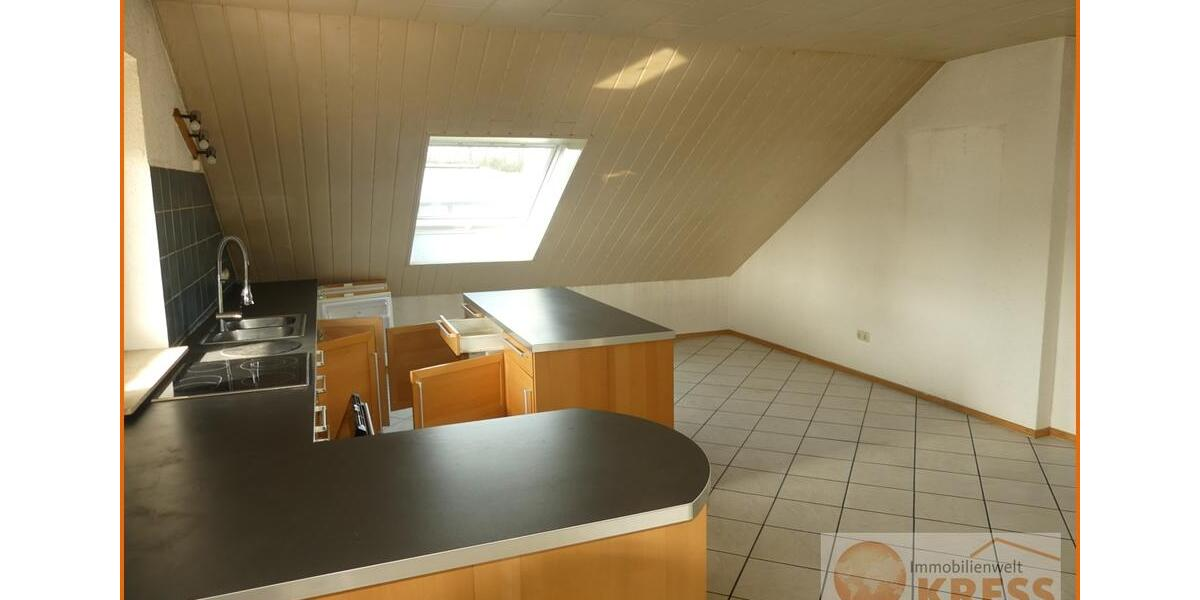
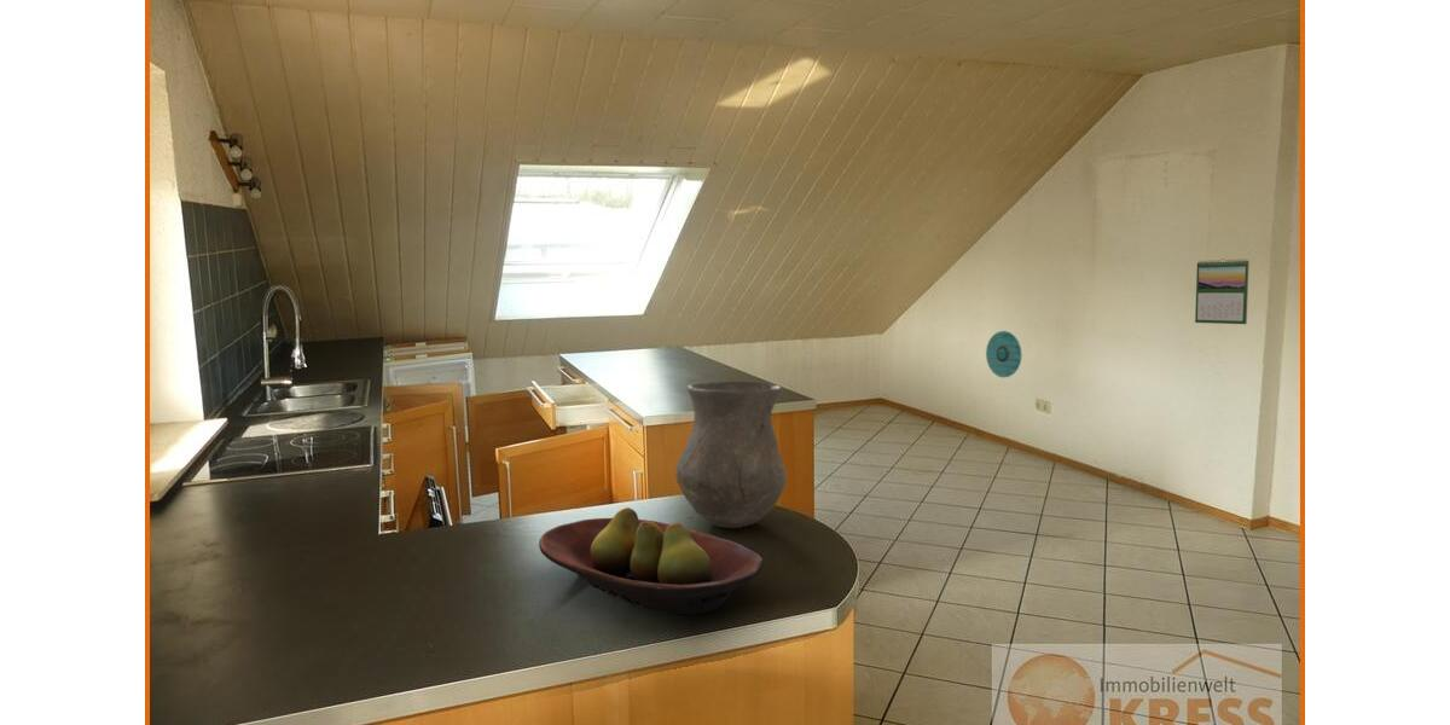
+ decorative plate [985,330,1022,378]
+ fruit bowl [538,506,764,615]
+ vase [674,379,788,529]
+ calendar [1194,257,1251,325]
